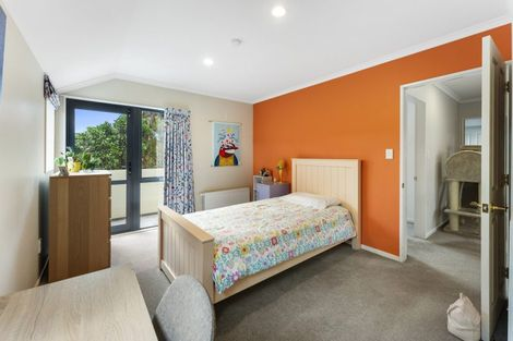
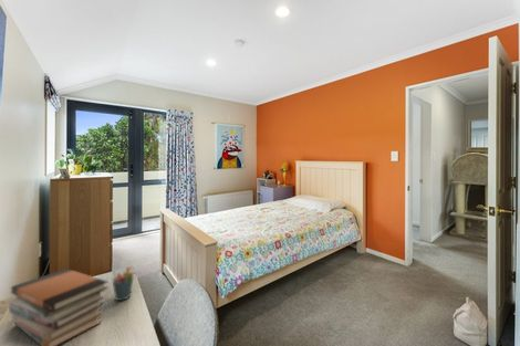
+ pen holder [111,266,135,302]
+ book stack [8,268,110,346]
